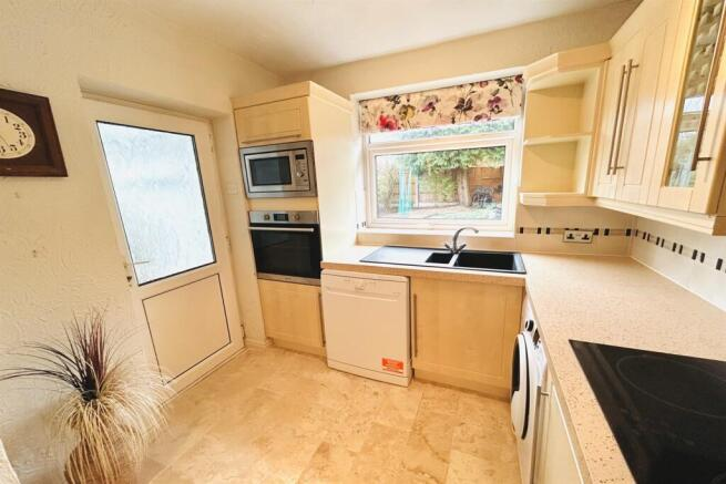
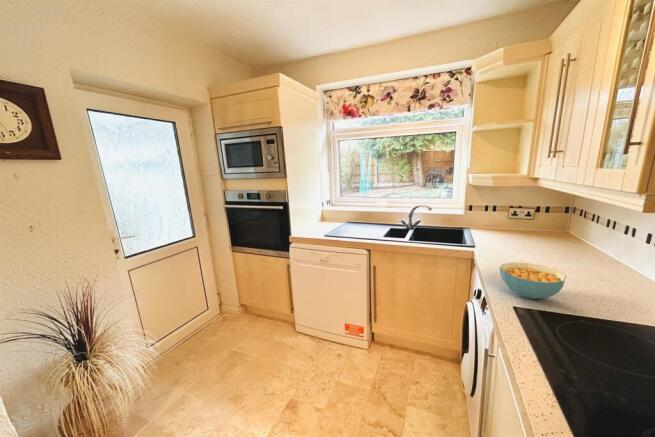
+ cereal bowl [499,261,567,300]
